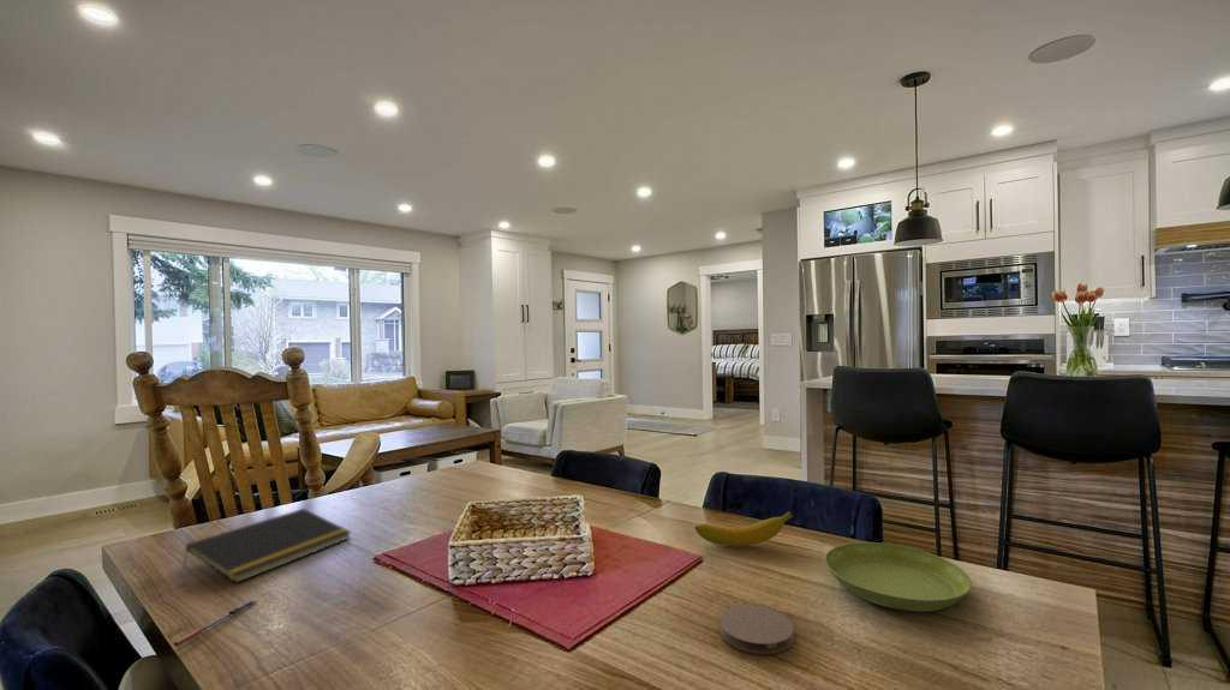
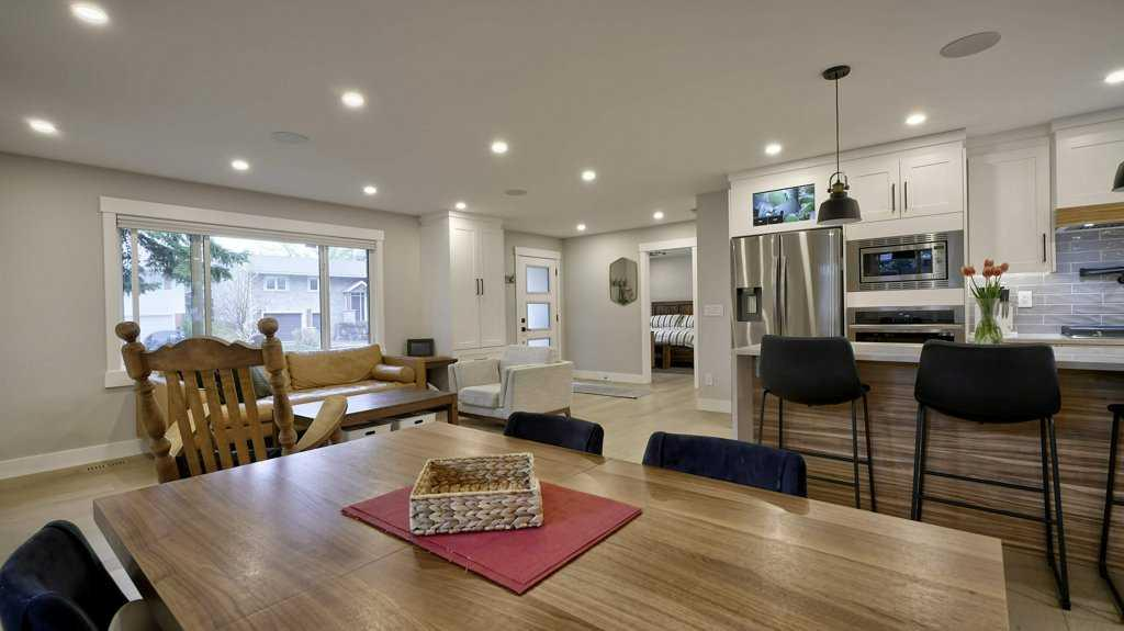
- banana [694,510,794,547]
- coaster [718,604,795,655]
- pen [172,598,258,648]
- saucer [824,541,973,613]
- notepad [181,508,353,584]
